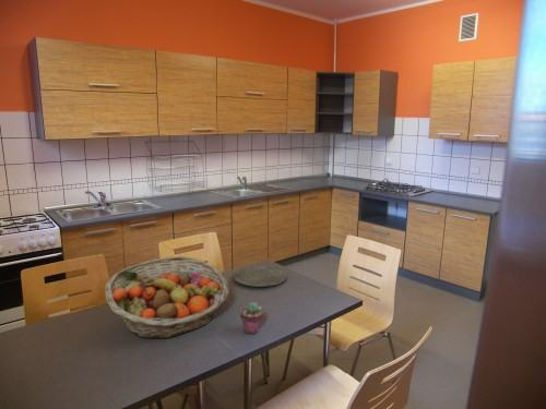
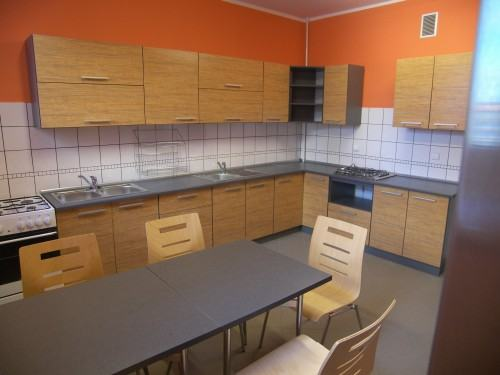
- plate [233,265,288,288]
- fruit basket [104,255,230,339]
- potted succulent [239,301,264,335]
